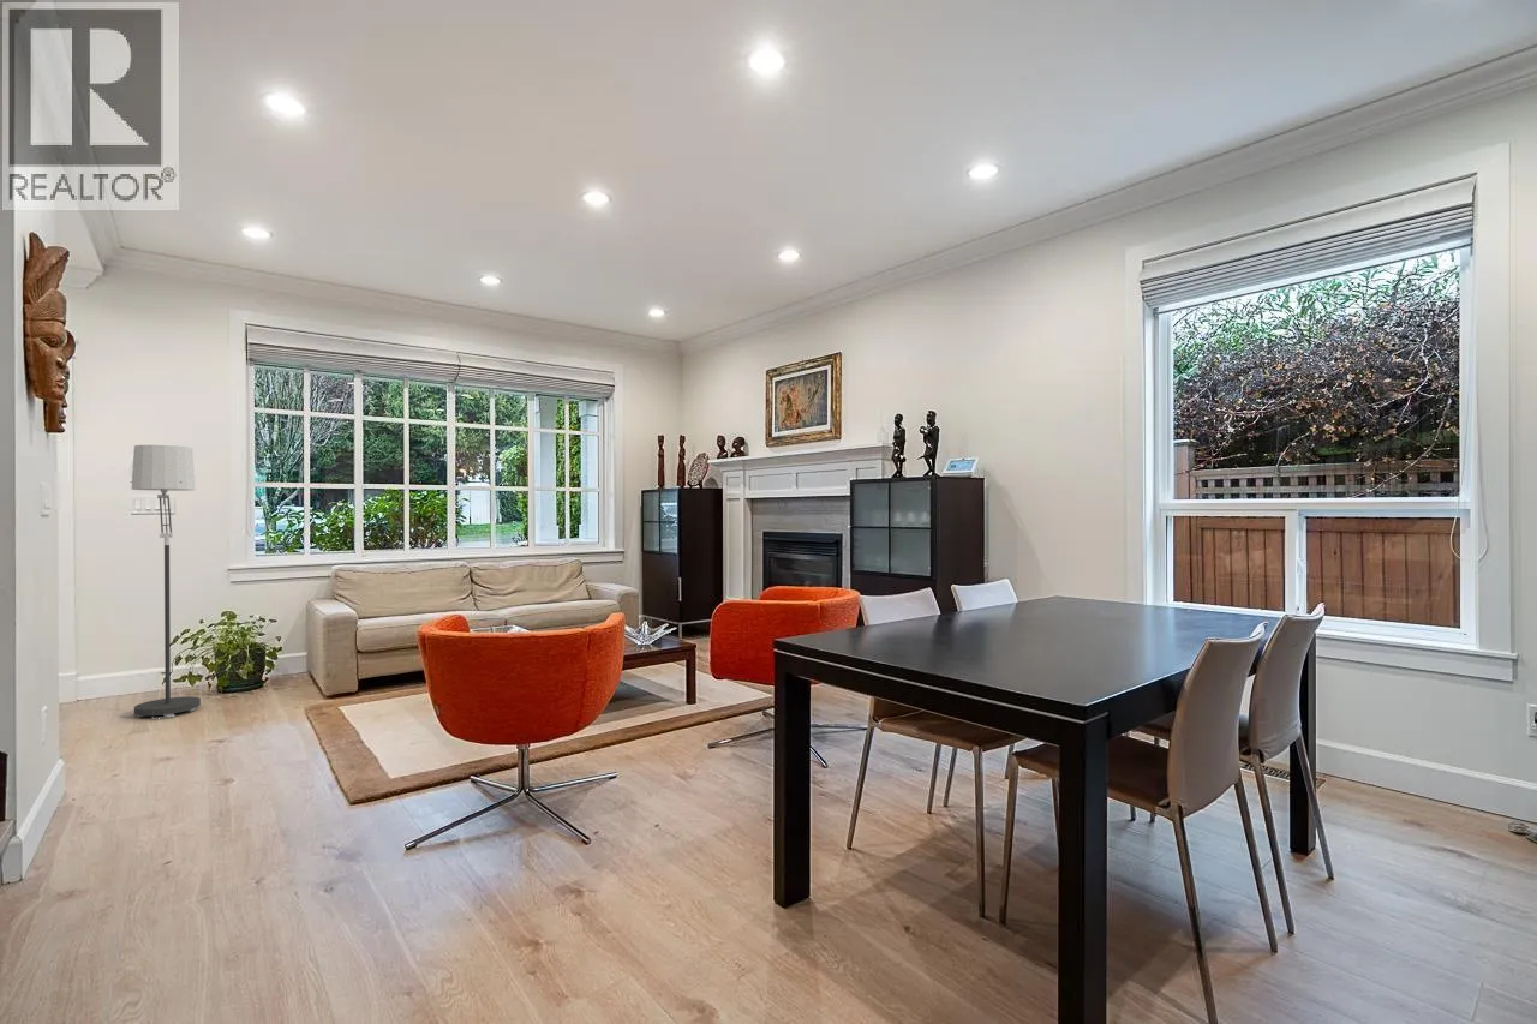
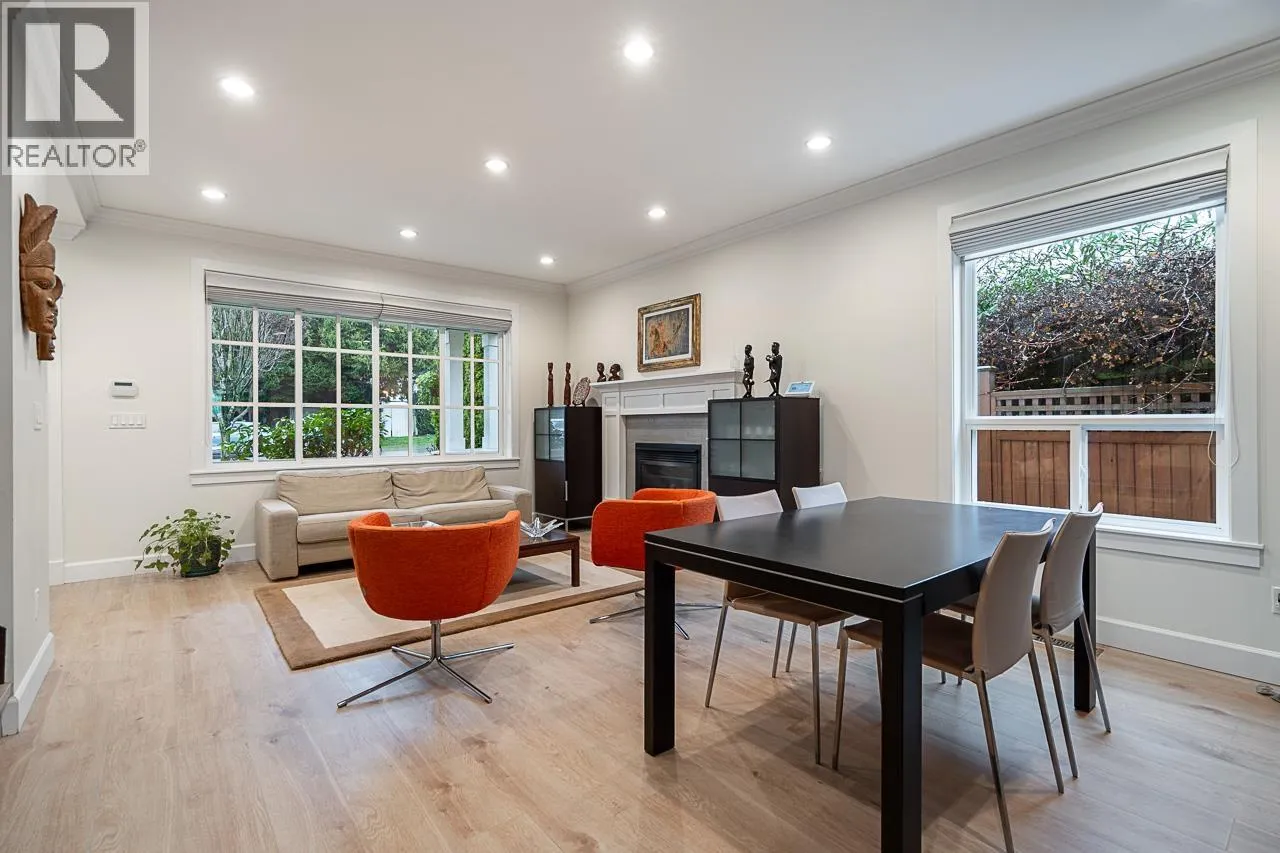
- floor lamp [120,444,202,720]
